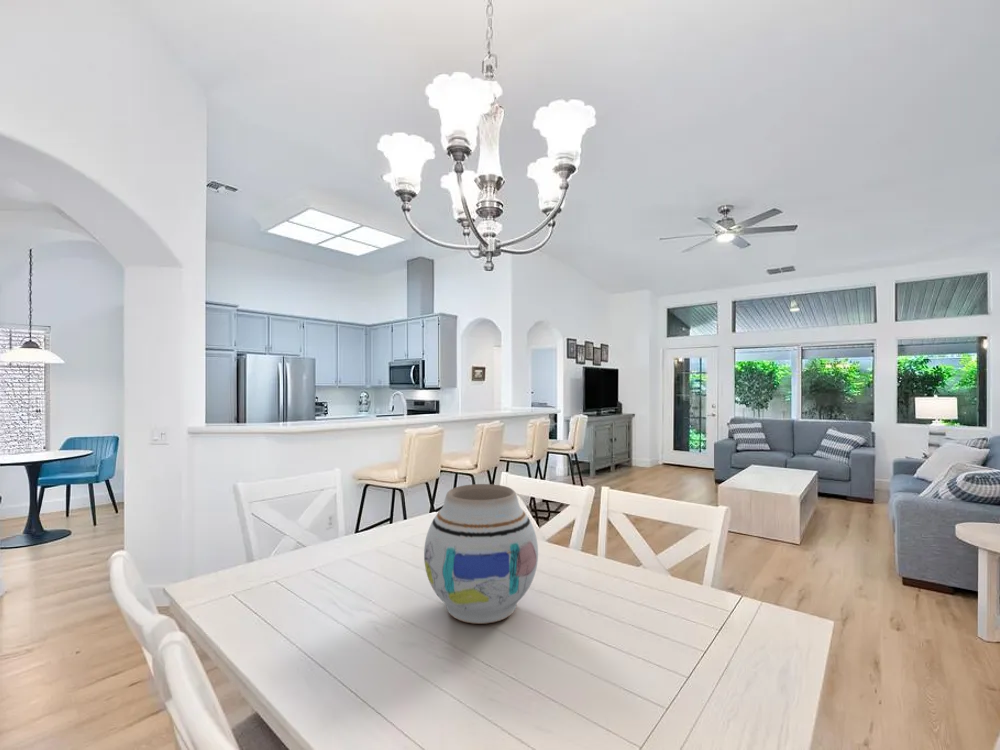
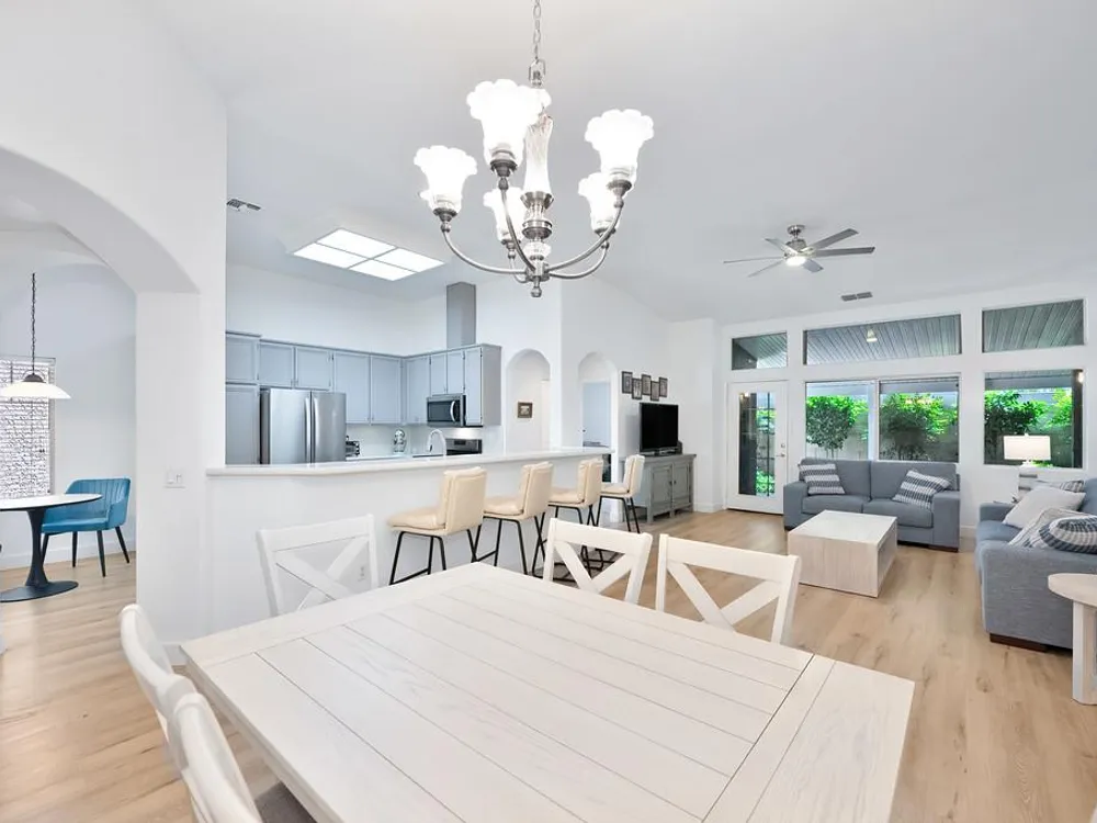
- vase [423,483,539,625]
